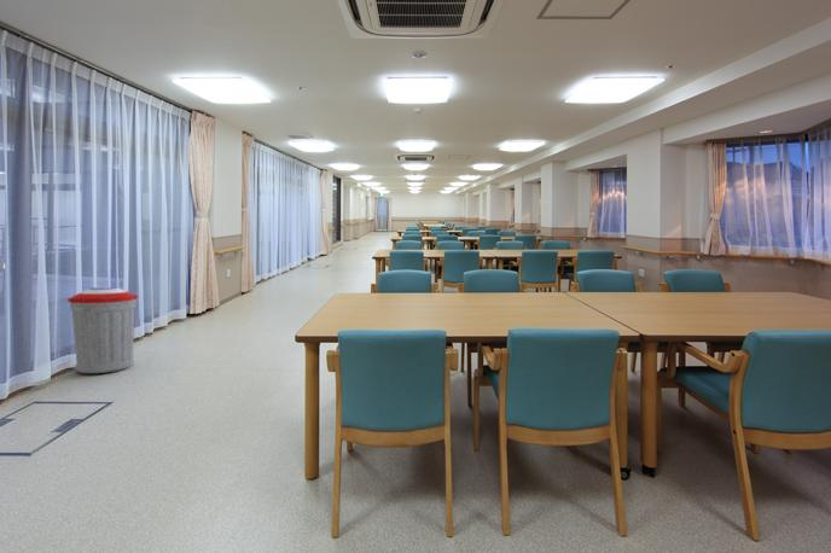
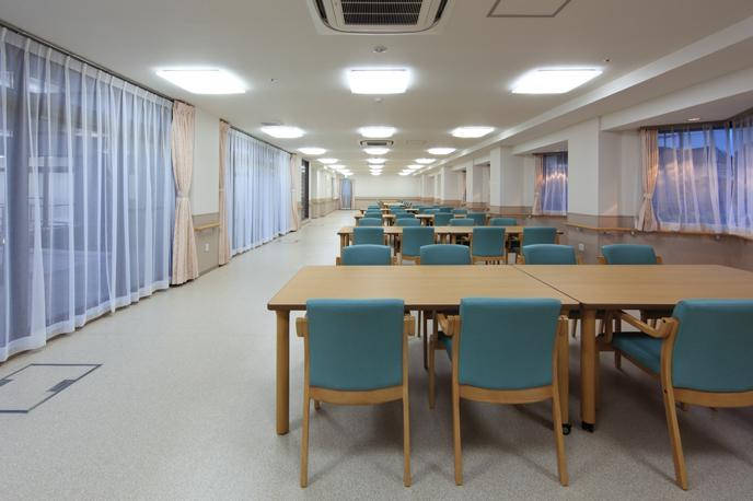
- trash can [66,286,139,374]
